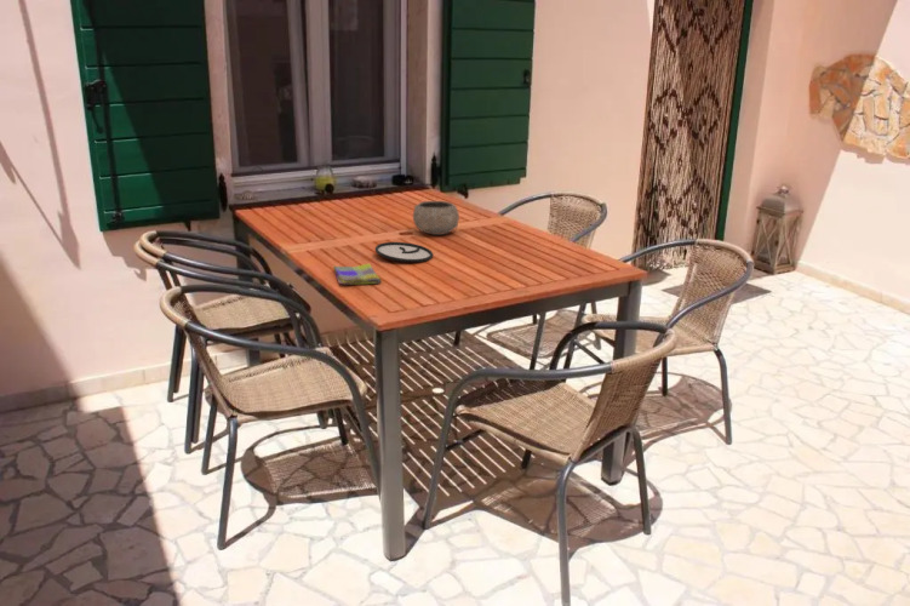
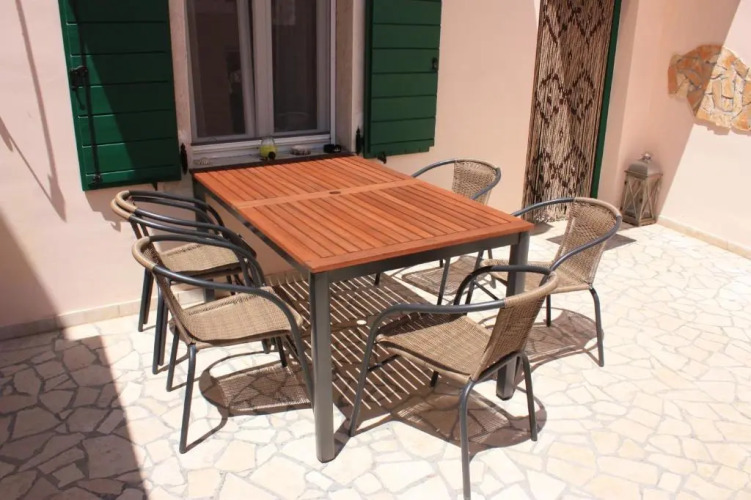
- bowl [412,200,460,236]
- plate [374,241,434,263]
- dish towel [332,263,383,286]
